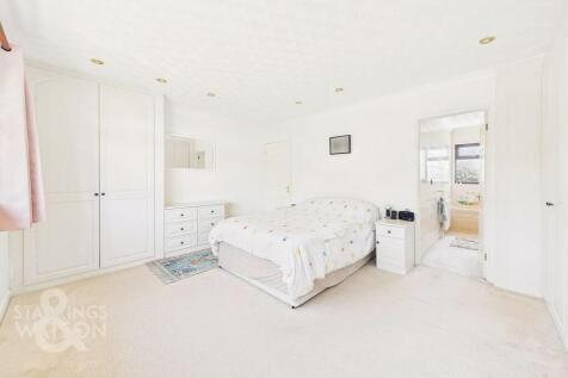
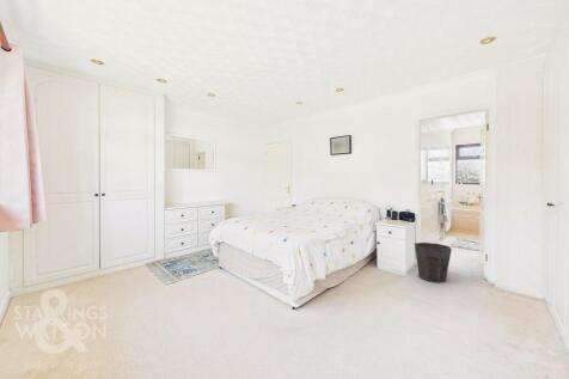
+ waste bin [414,242,453,283]
